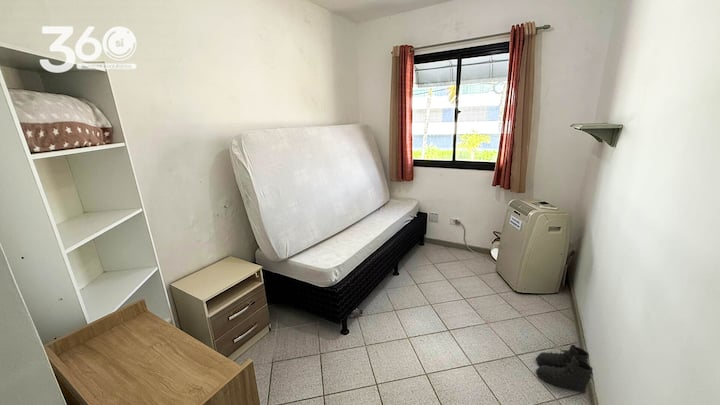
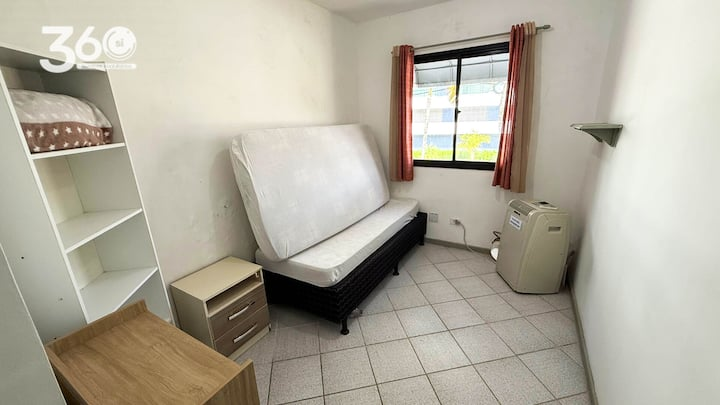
- boots [535,344,594,393]
